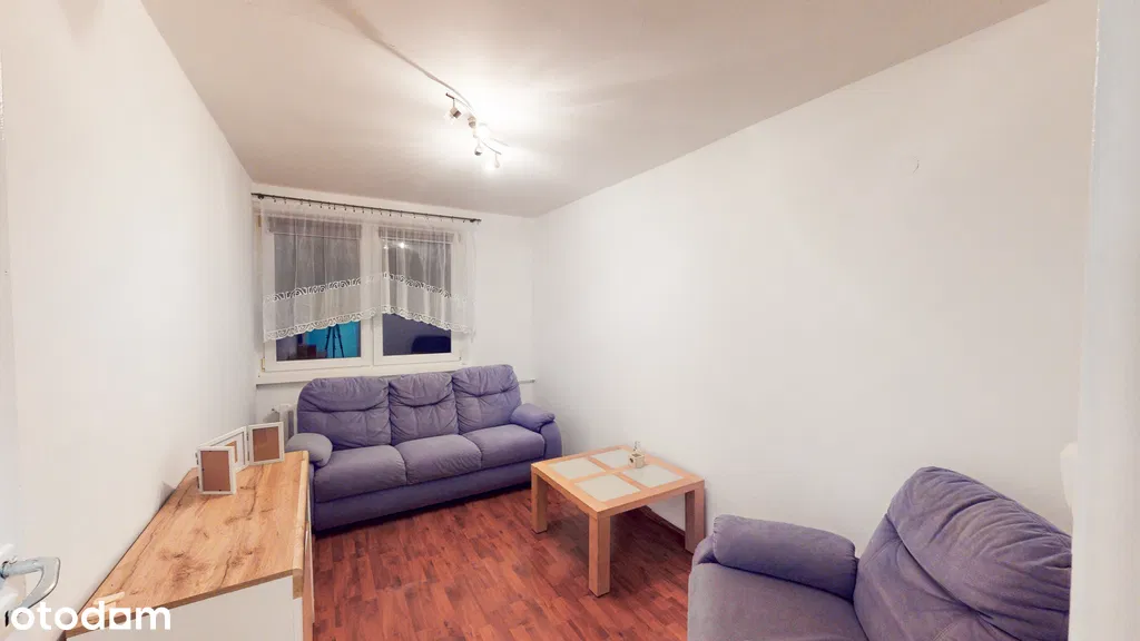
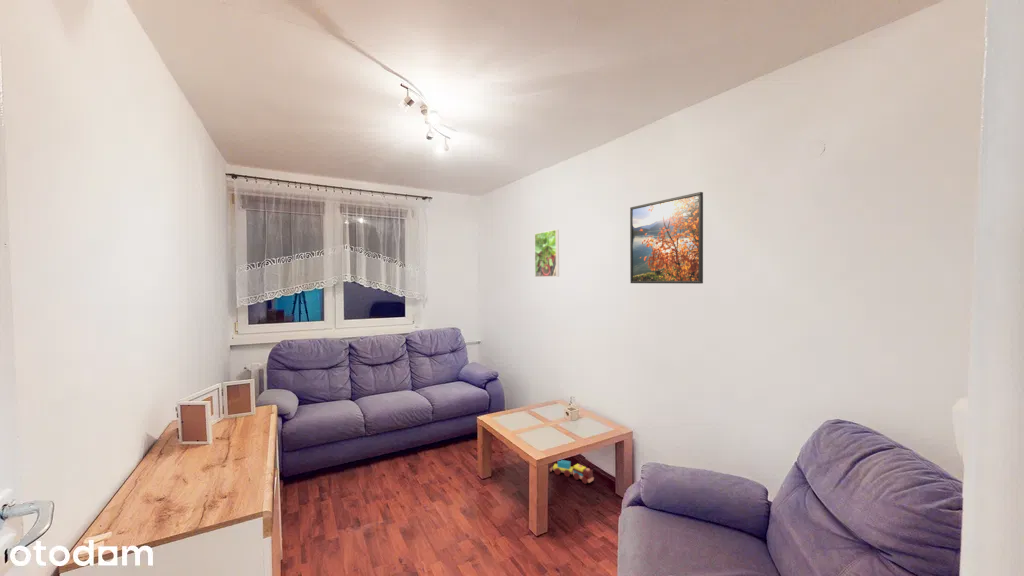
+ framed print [629,191,704,285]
+ toy train [548,459,595,485]
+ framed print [534,229,560,278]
